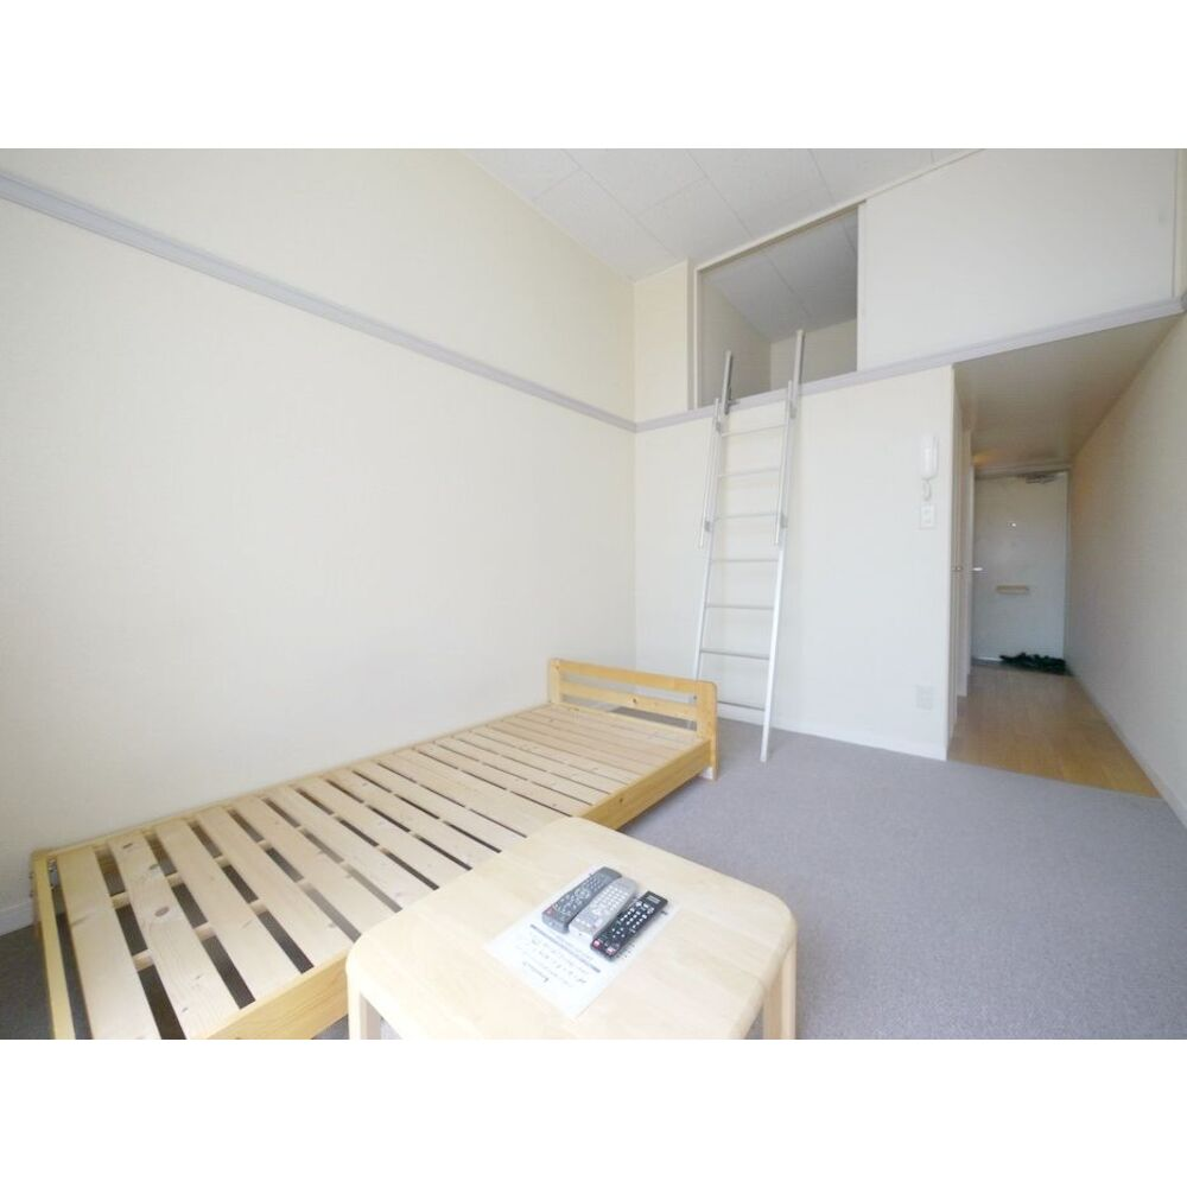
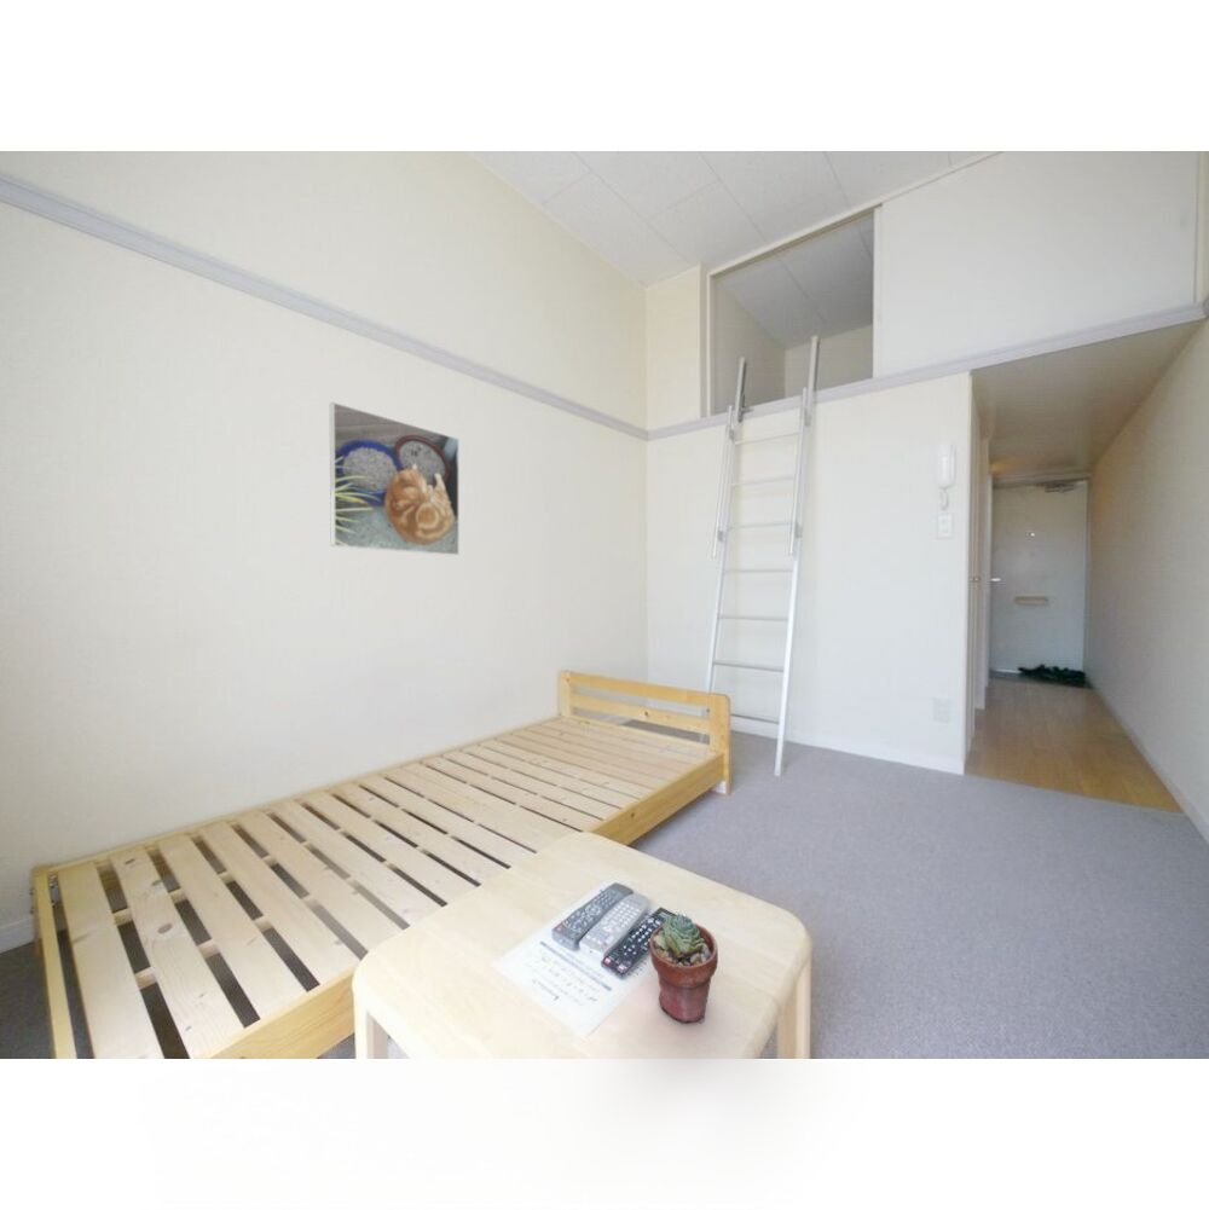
+ potted succulent [648,911,719,1024]
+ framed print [329,401,461,556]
